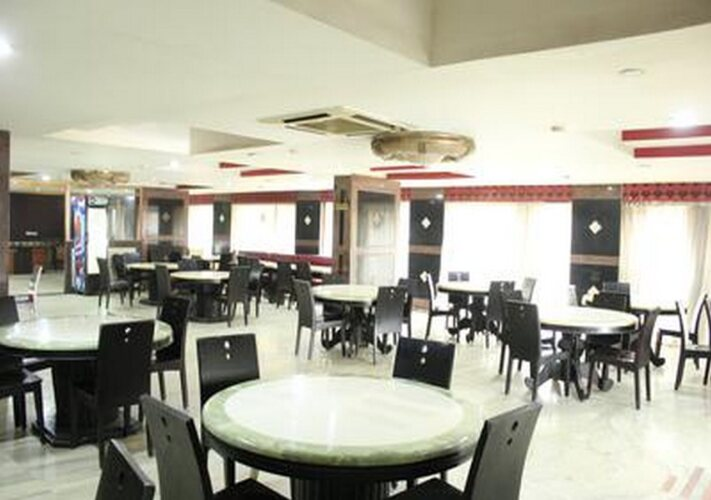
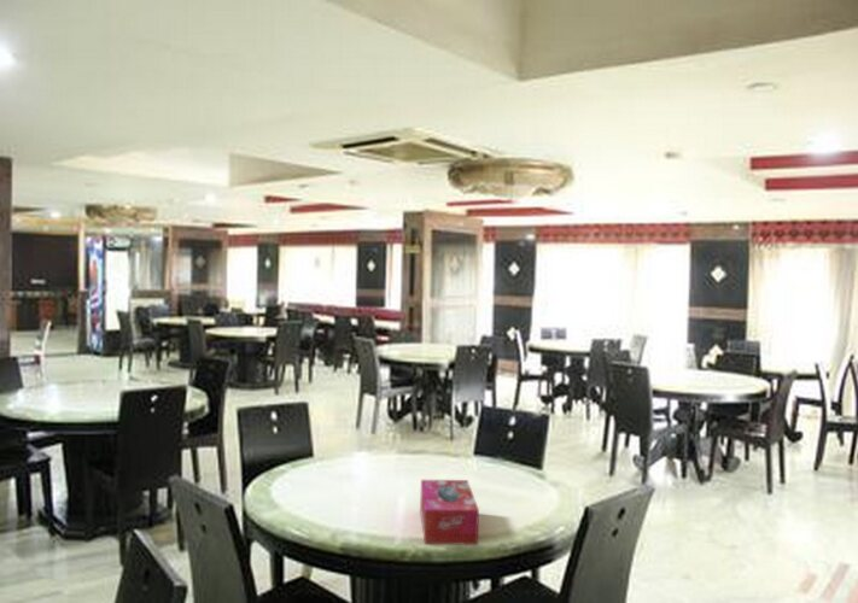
+ tissue box [419,479,480,546]
